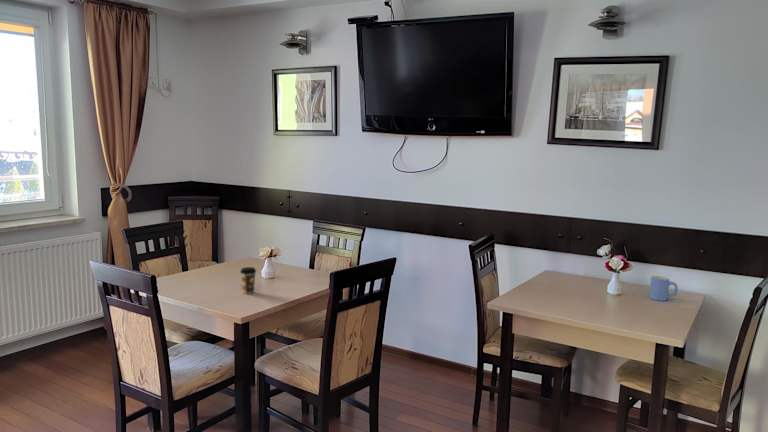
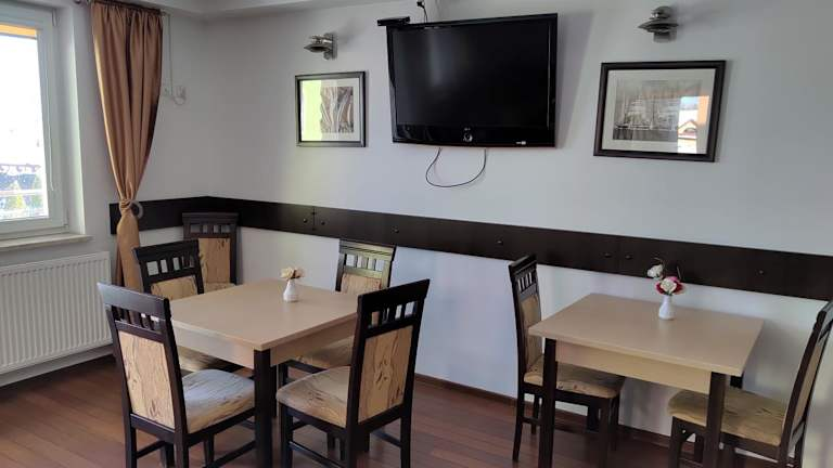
- mug [648,275,679,302]
- coffee cup [239,266,257,295]
